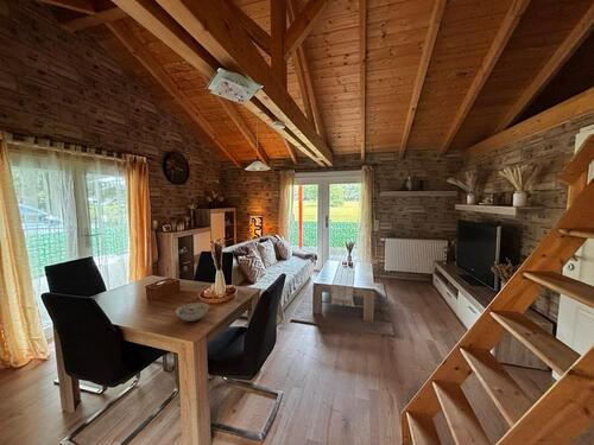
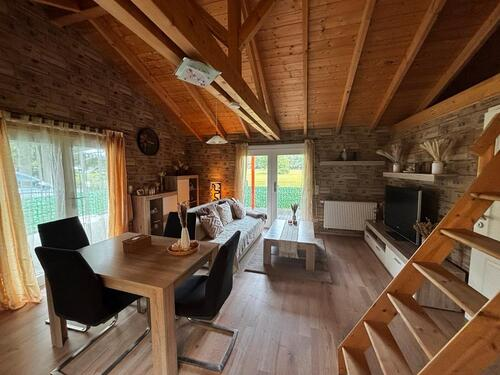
- bowl [175,301,210,323]
